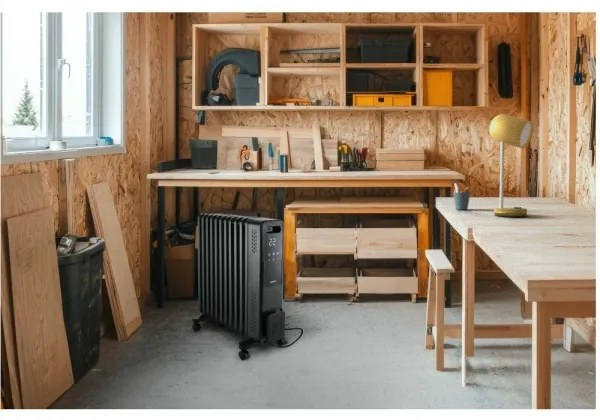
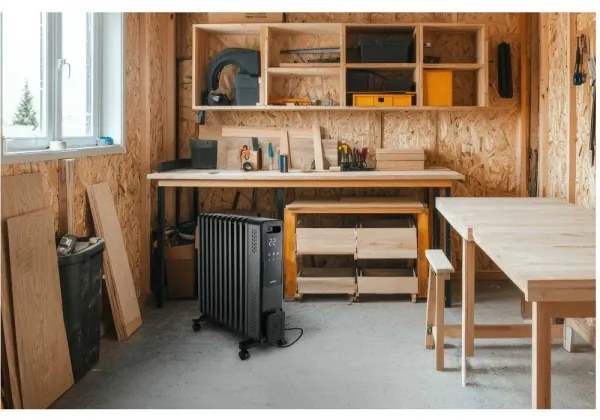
- pen holder [452,182,471,211]
- desk lamp [488,113,534,217]
